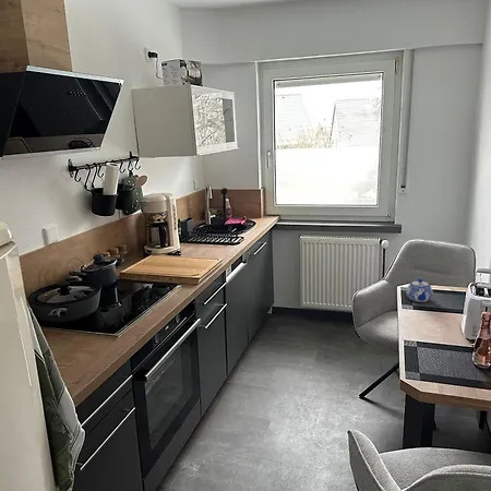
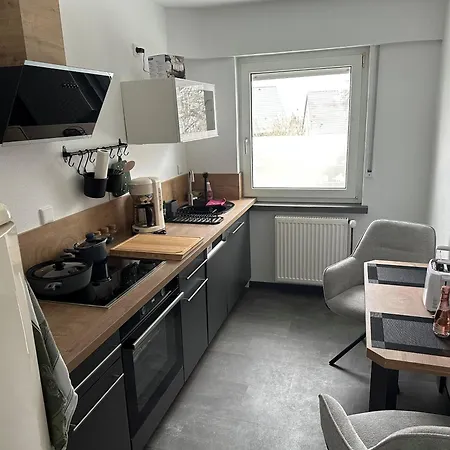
- teapot [405,278,434,303]
